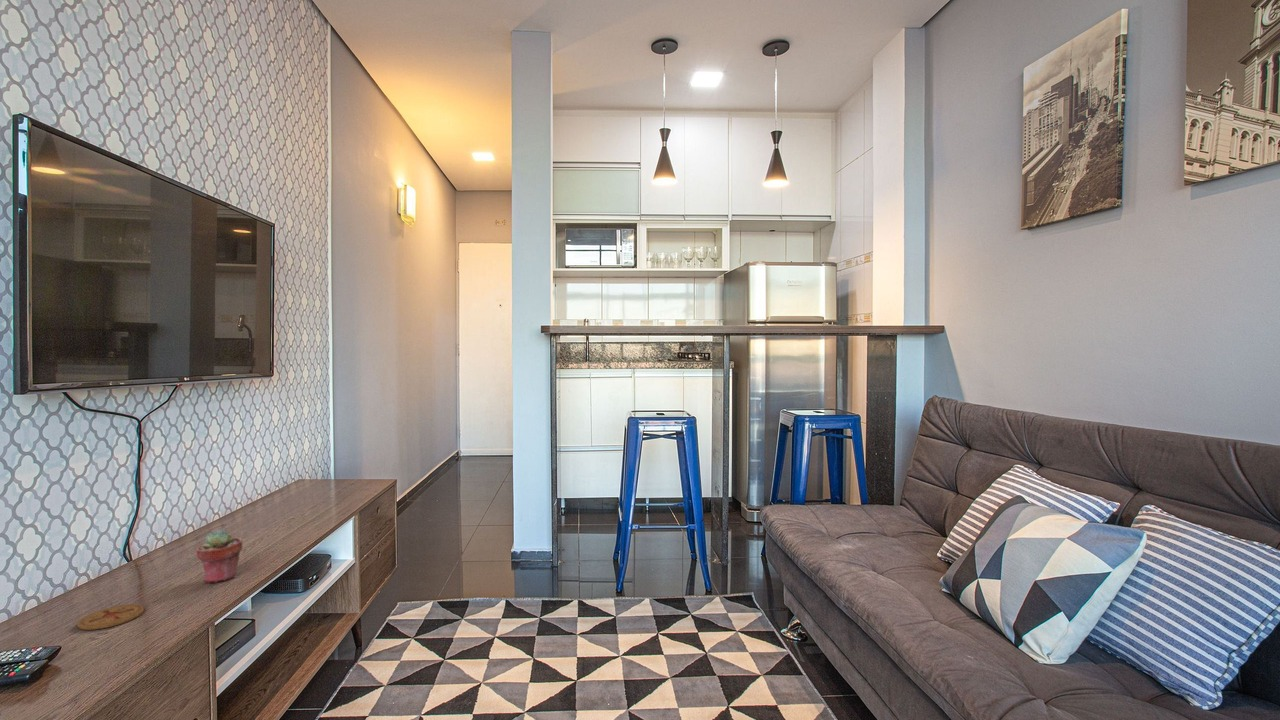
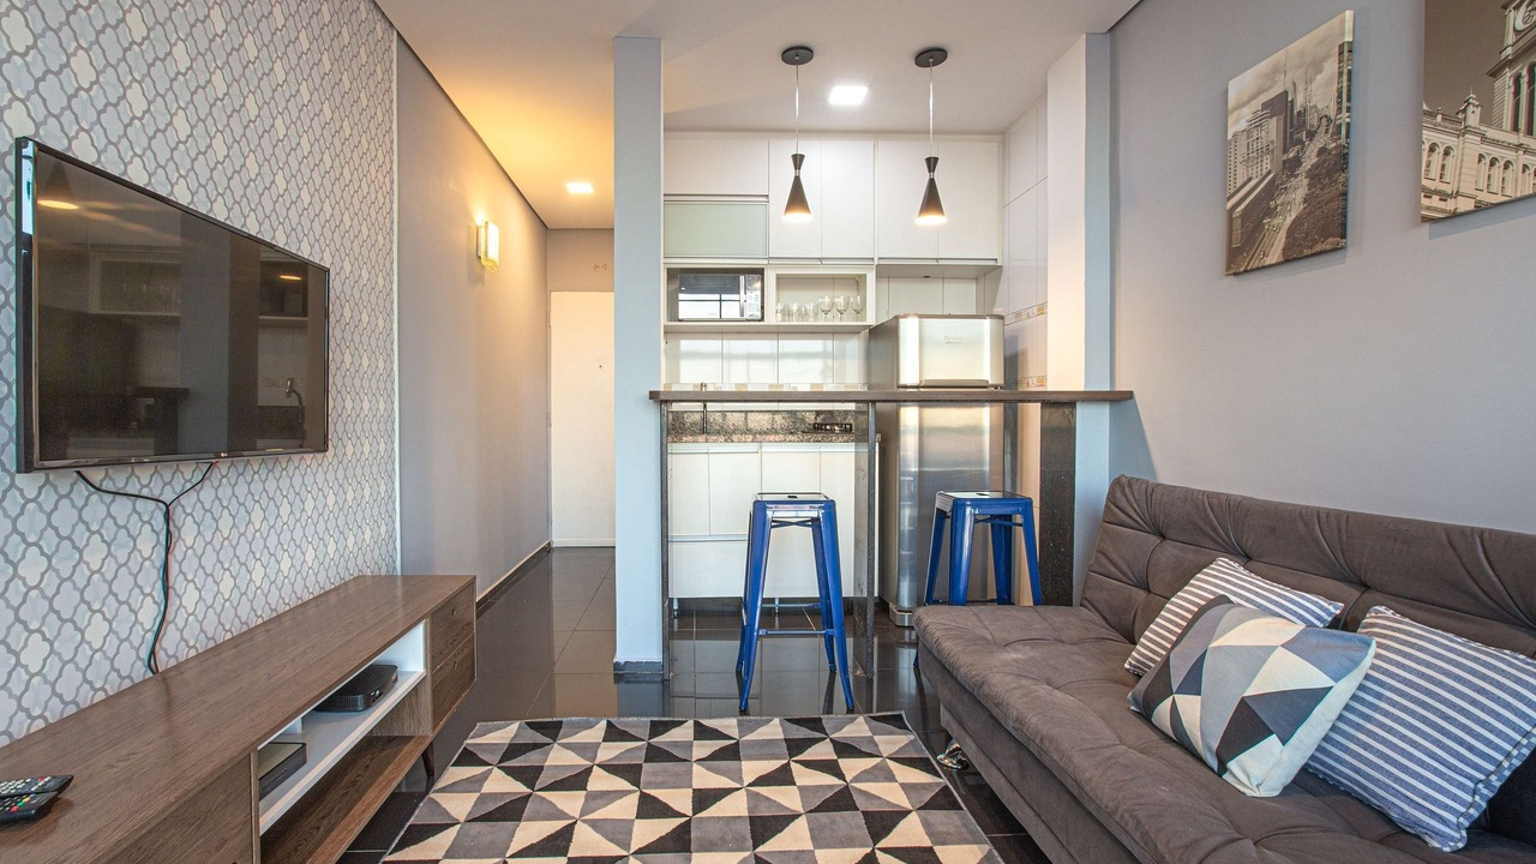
- potted succulent [195,529,243,584]
- coaster [76,603,145,631]
